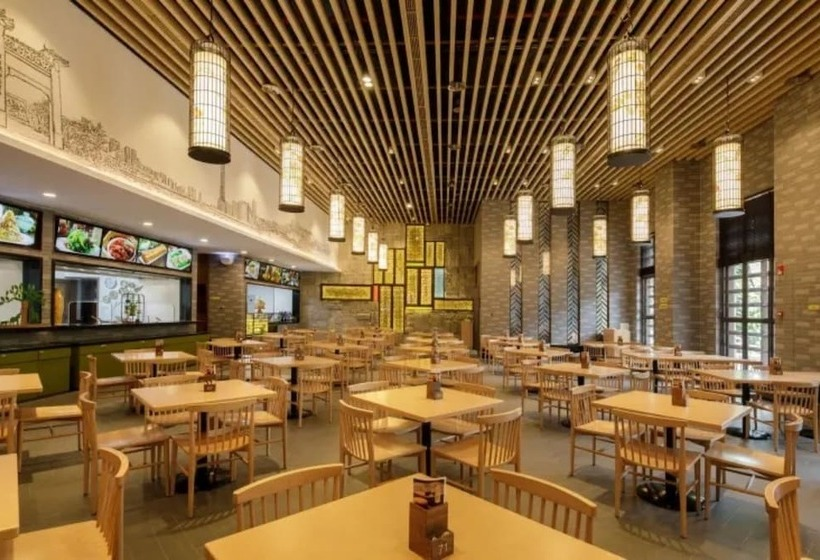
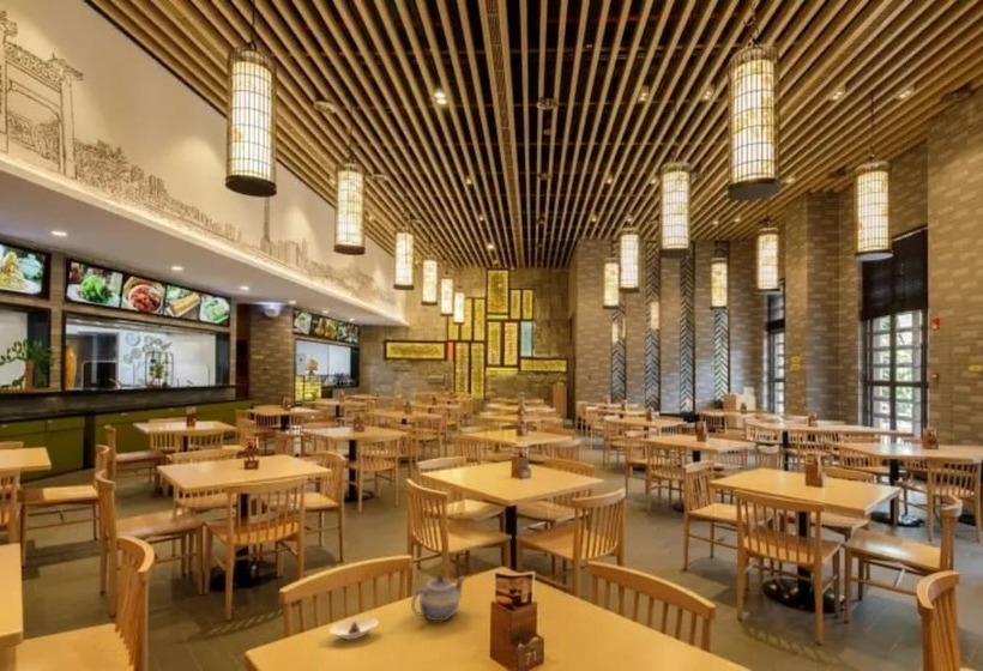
+ saucer [328,617,380,640]
+ teapot [410,574,466,623]
